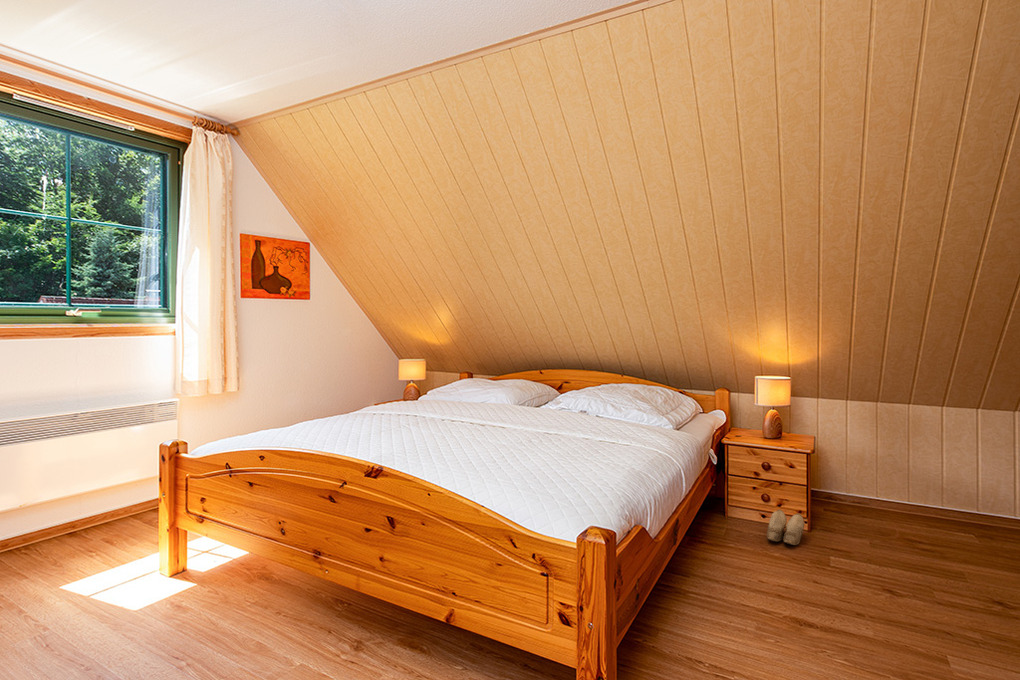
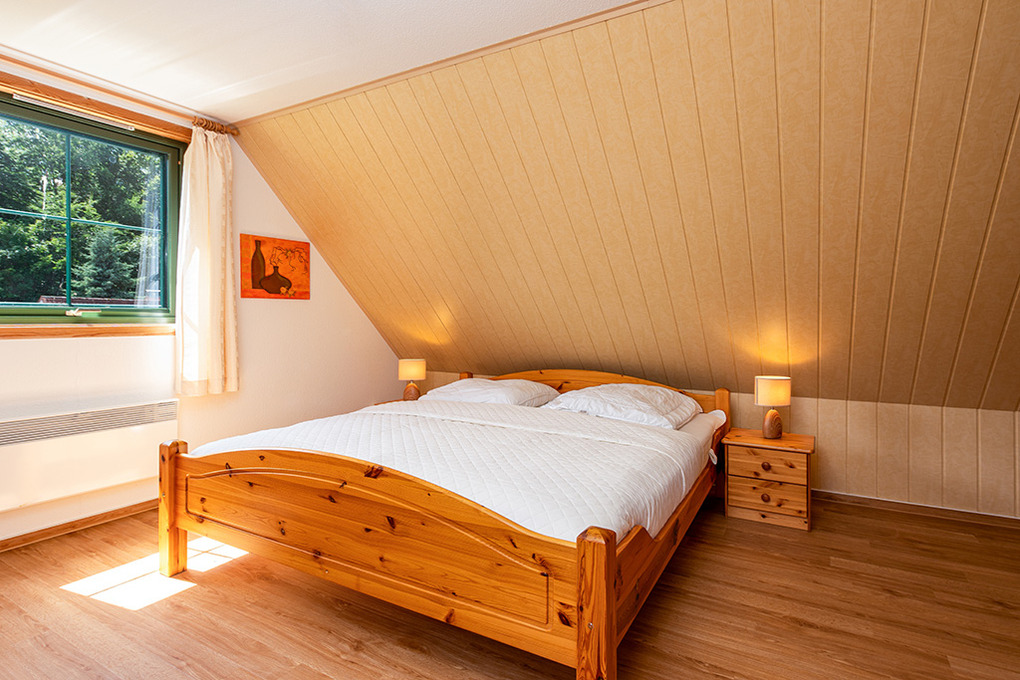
- slippers [766,509,805,546]
